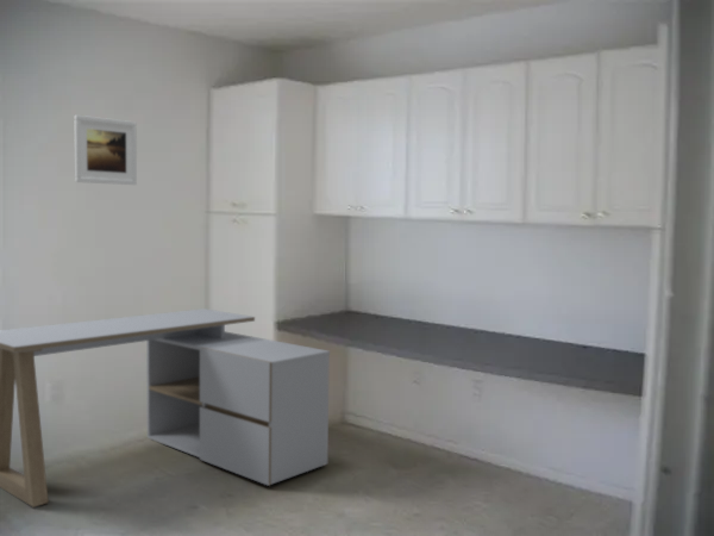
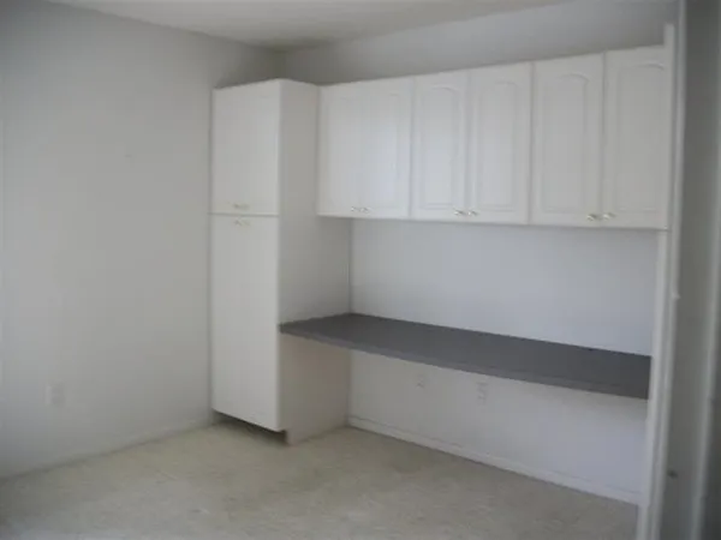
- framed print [73,114,138,186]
- desk [0,307,331,509]
